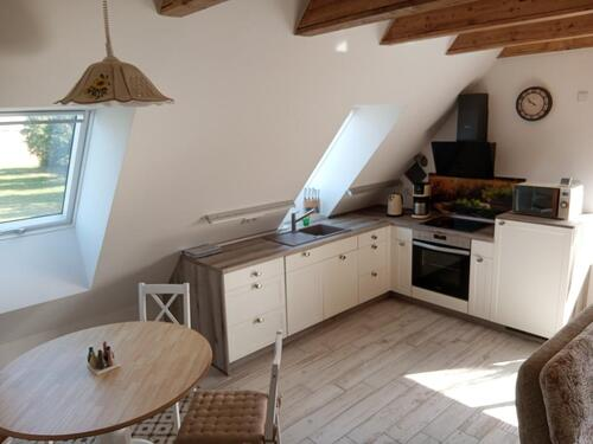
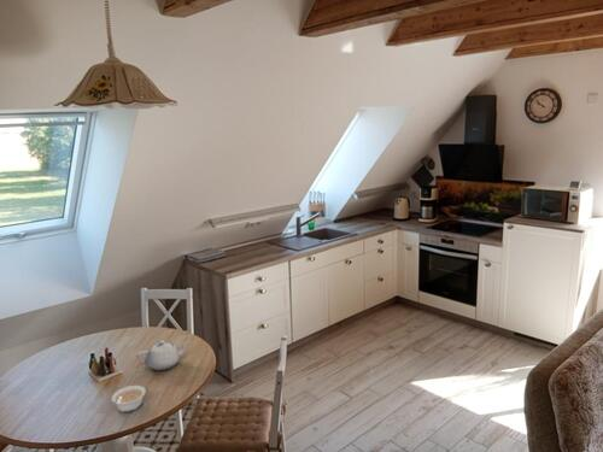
+ teapot [135,340,192,371]
+ legume [106,385,147,413]
